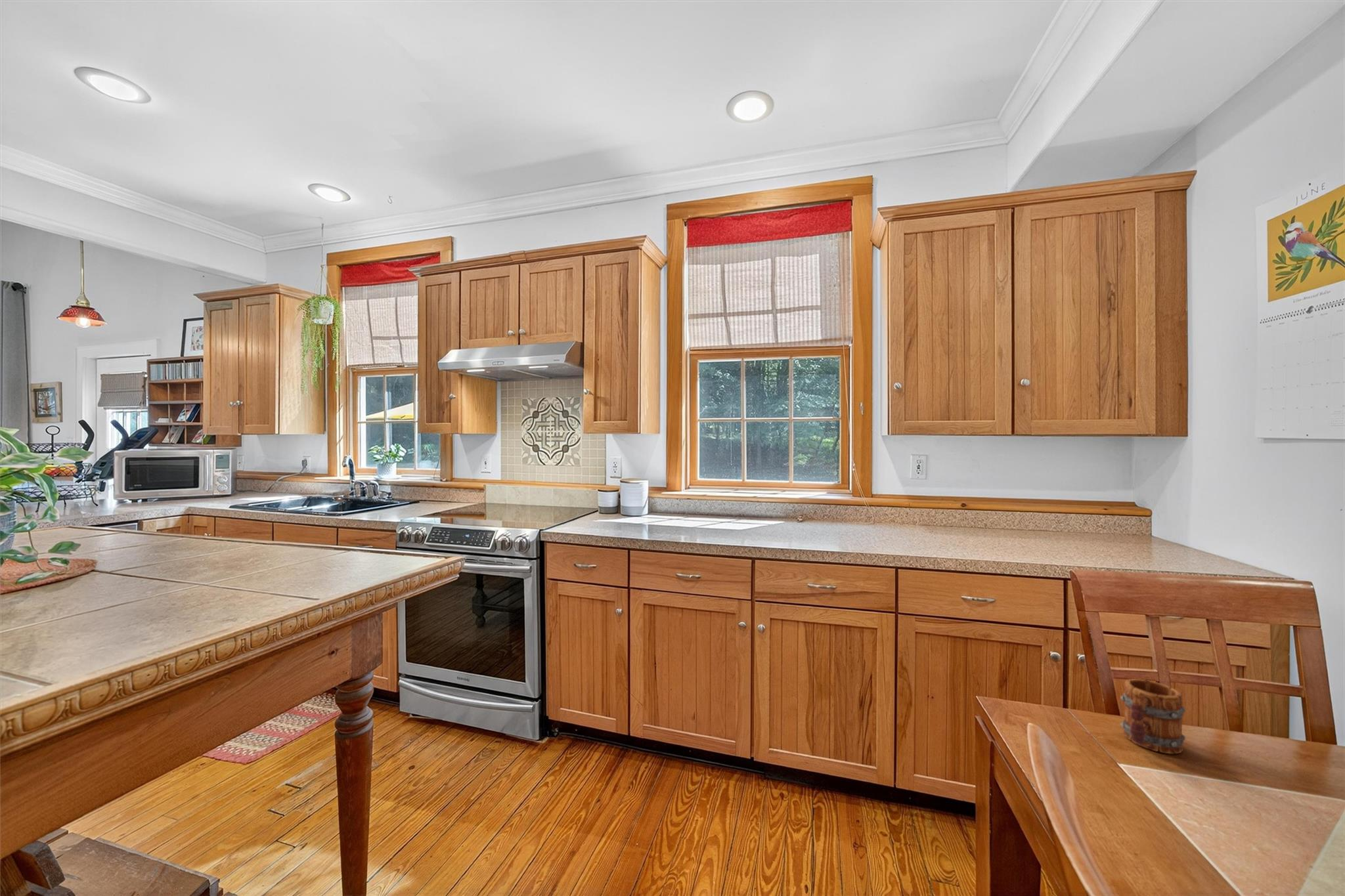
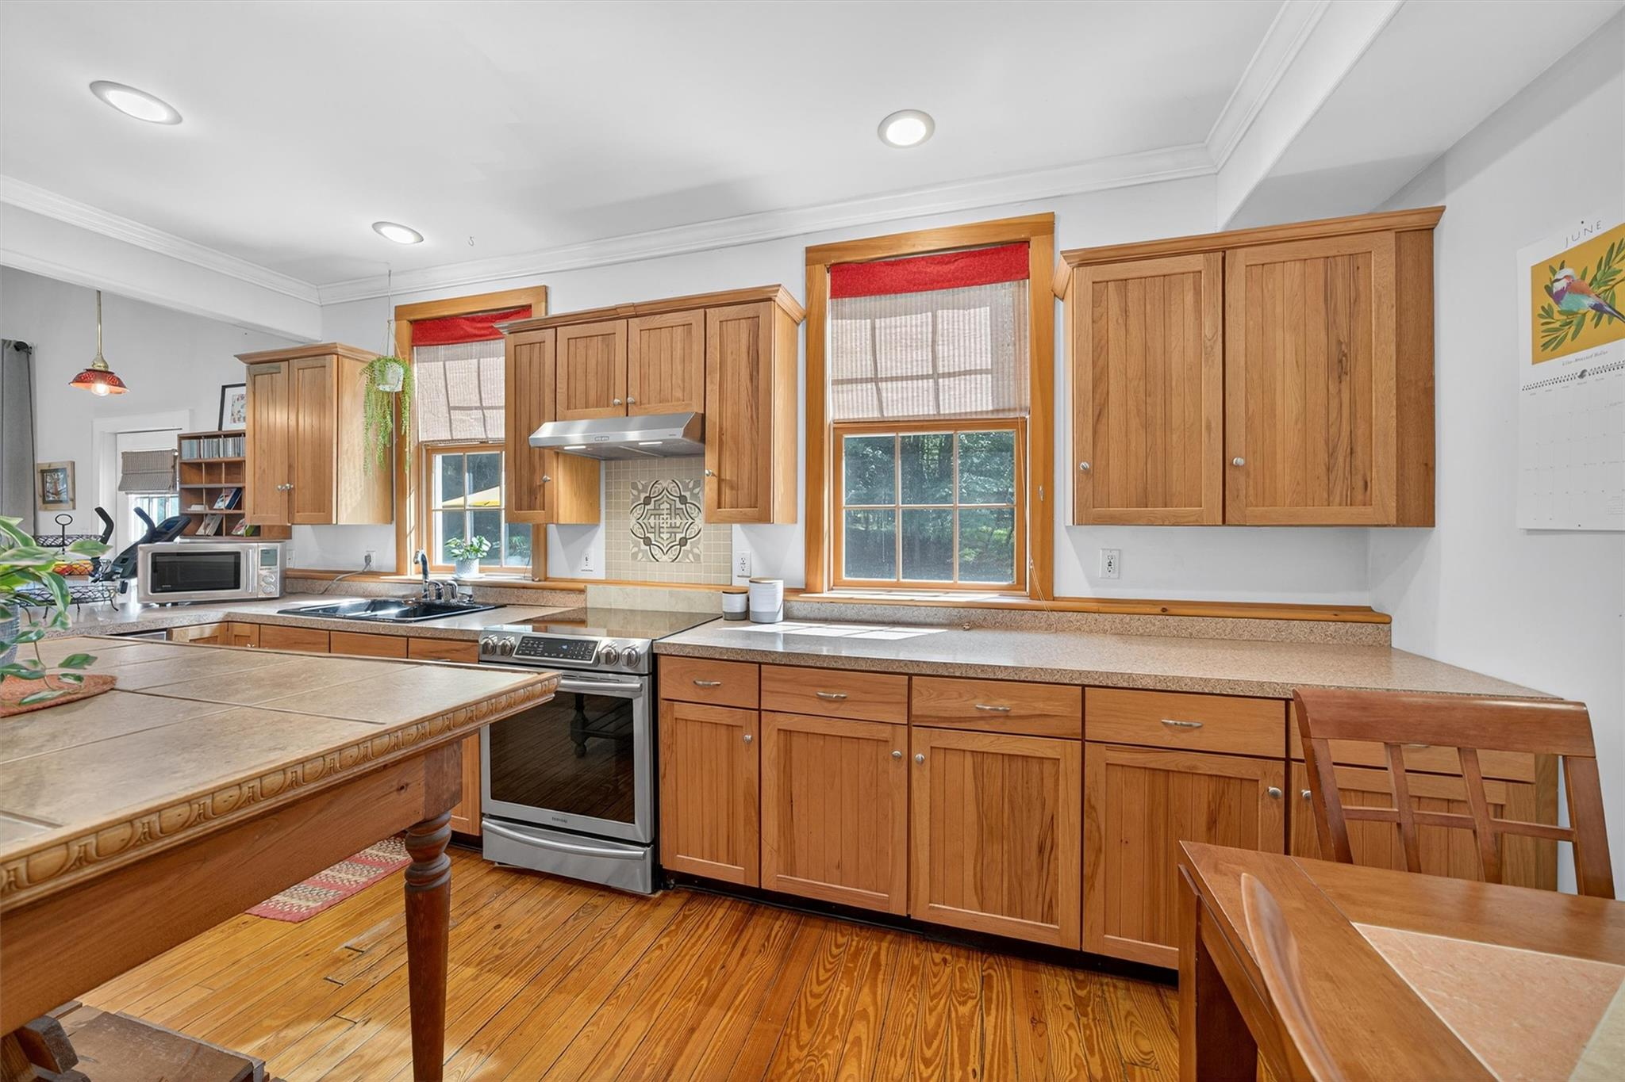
- mug [1120,678,1187,754]
